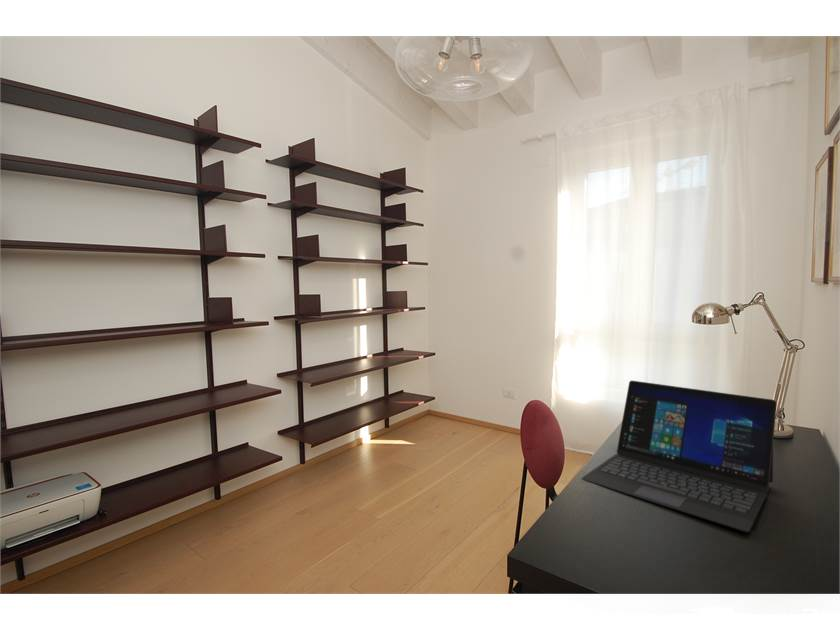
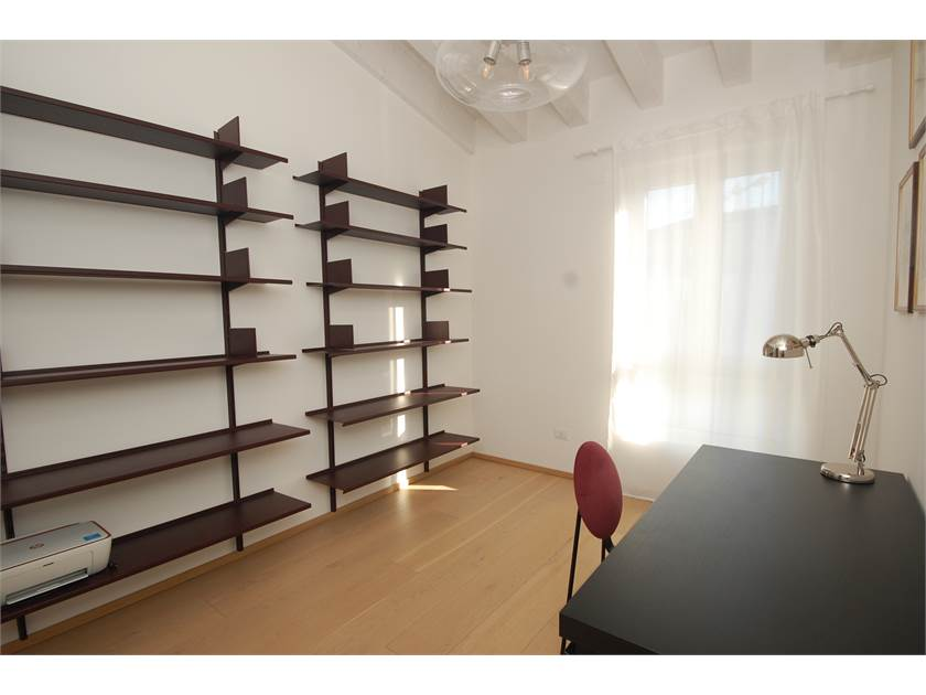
- laptop [581,380,778,533]
